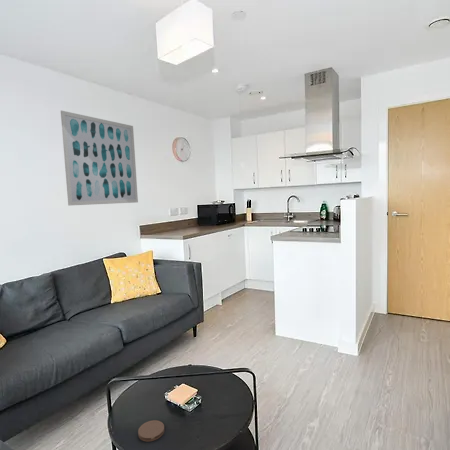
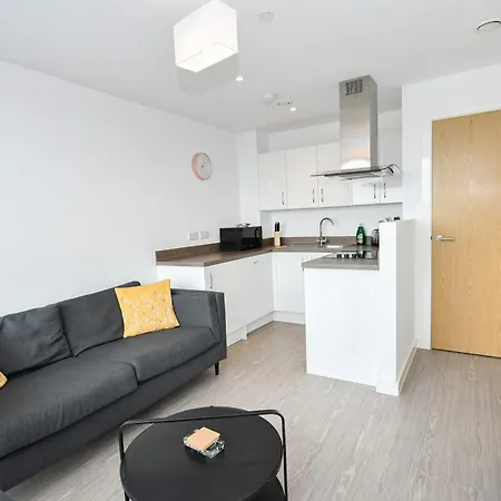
- coaster [137,419,165,443]
- wall art [60,110,139,207]
